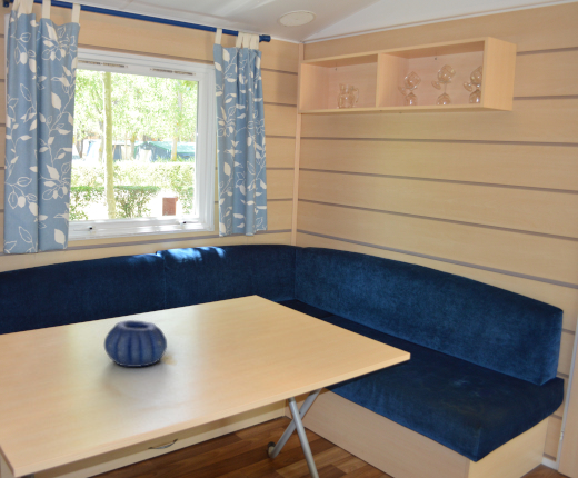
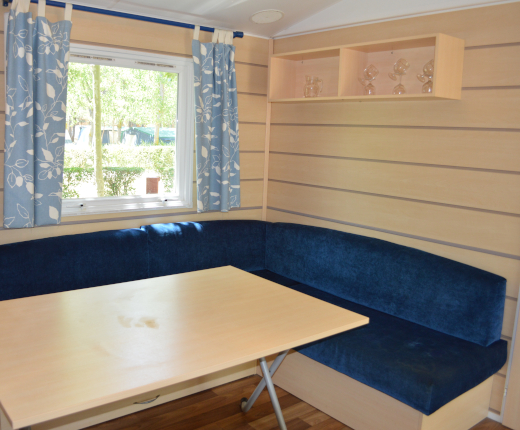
- decorative bowl [103,319,168,368]
